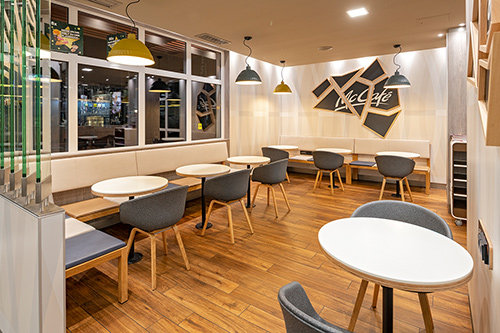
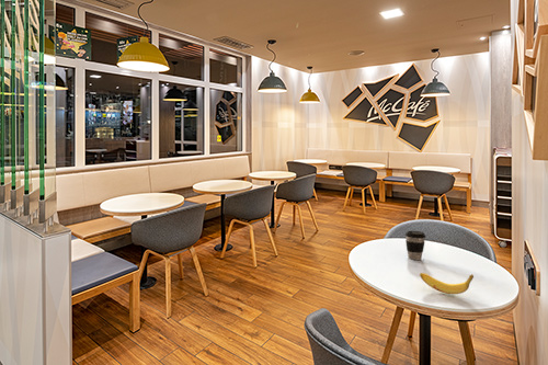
+ banana [419,272,475,295]
+ coffee cup [404,230,426,261]
